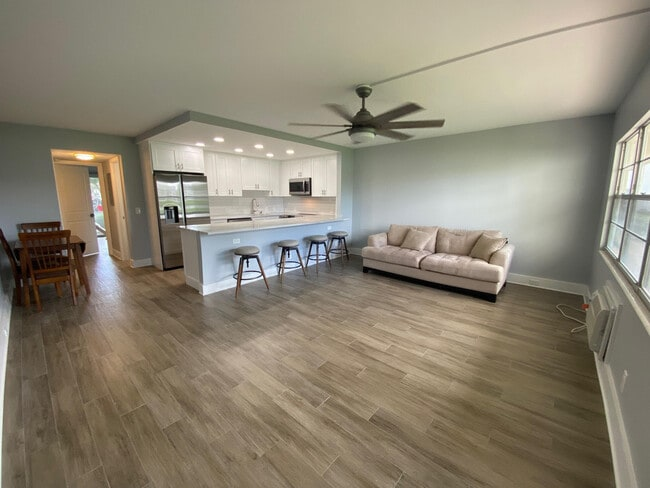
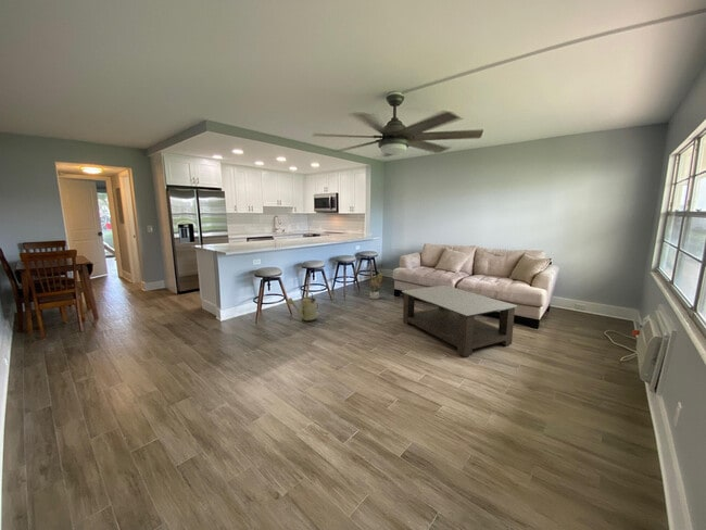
+ potted plant [365,270,387,300]
+ watering can [286,290,319,323]
+ coffee table [401,285,518,357]
